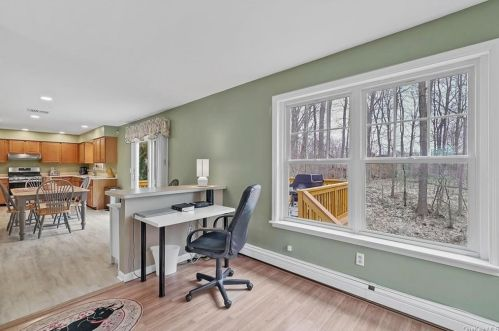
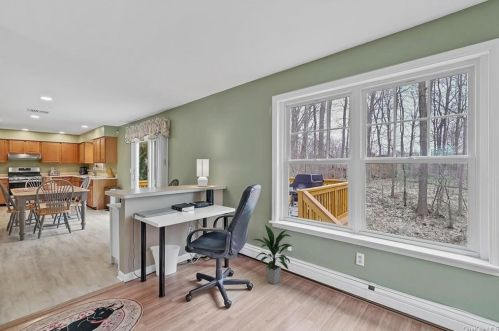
+ indoor plant [251,224,294,285]
